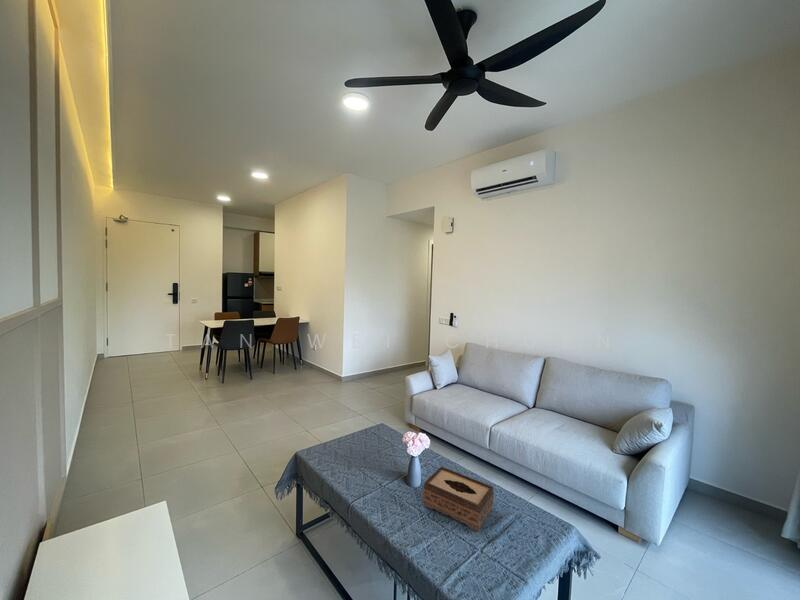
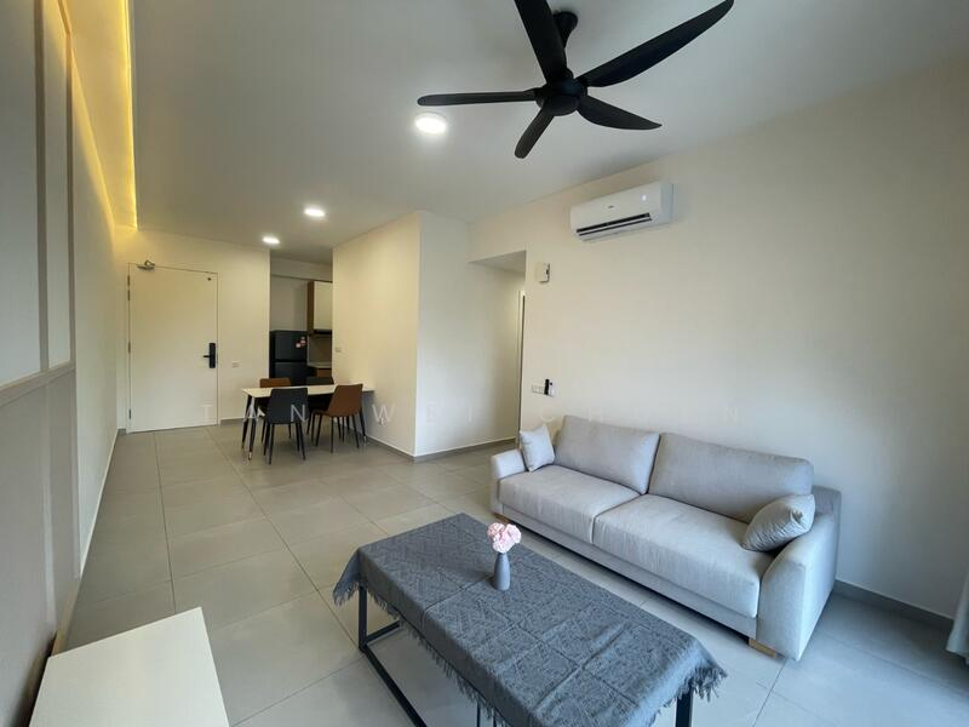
- tissue box [422,466,495,533]
